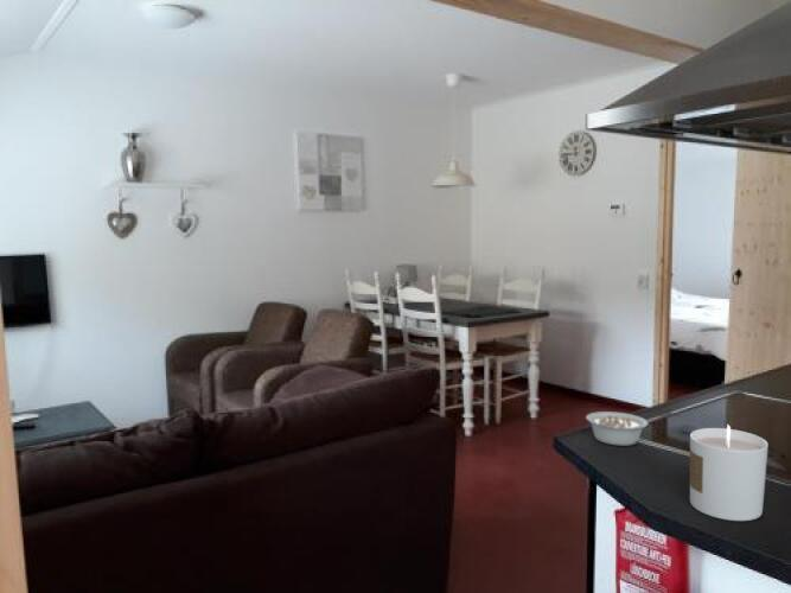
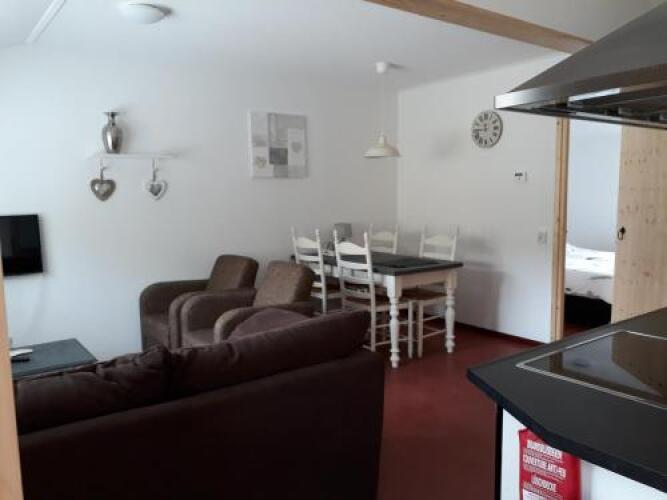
- legume [585,410,649,447]
- candle [689,423,770,522]
